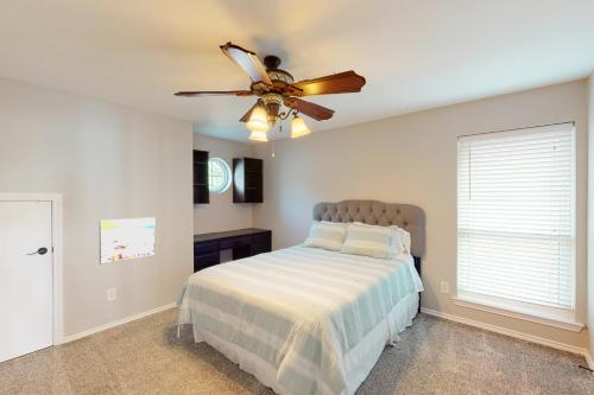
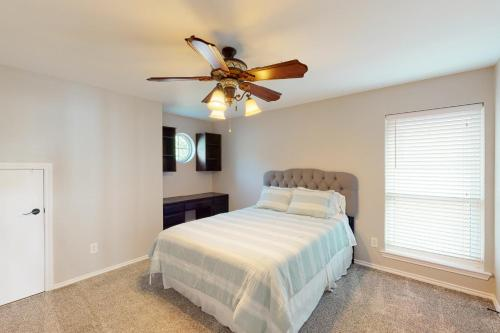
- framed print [99,216,157,266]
